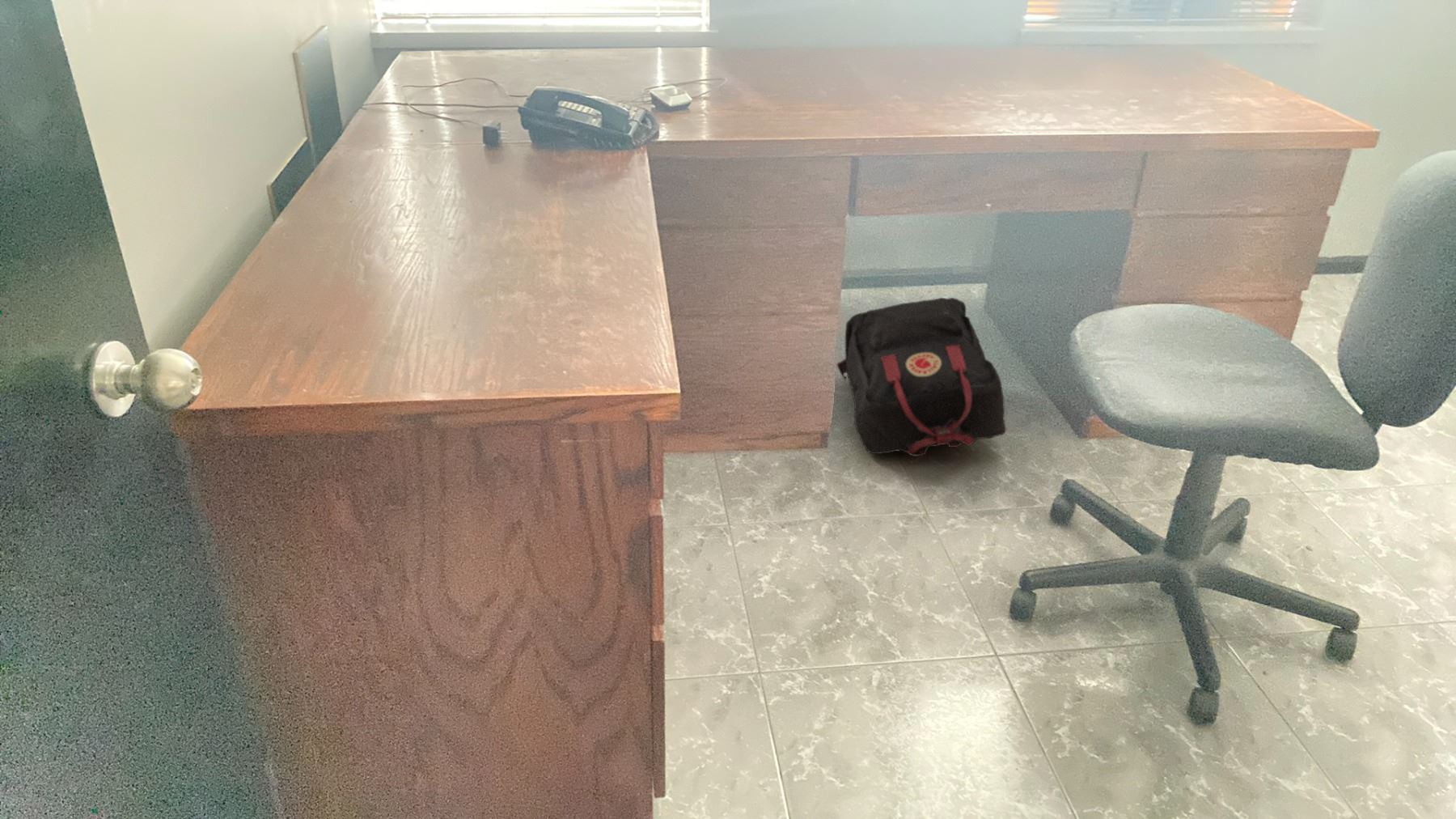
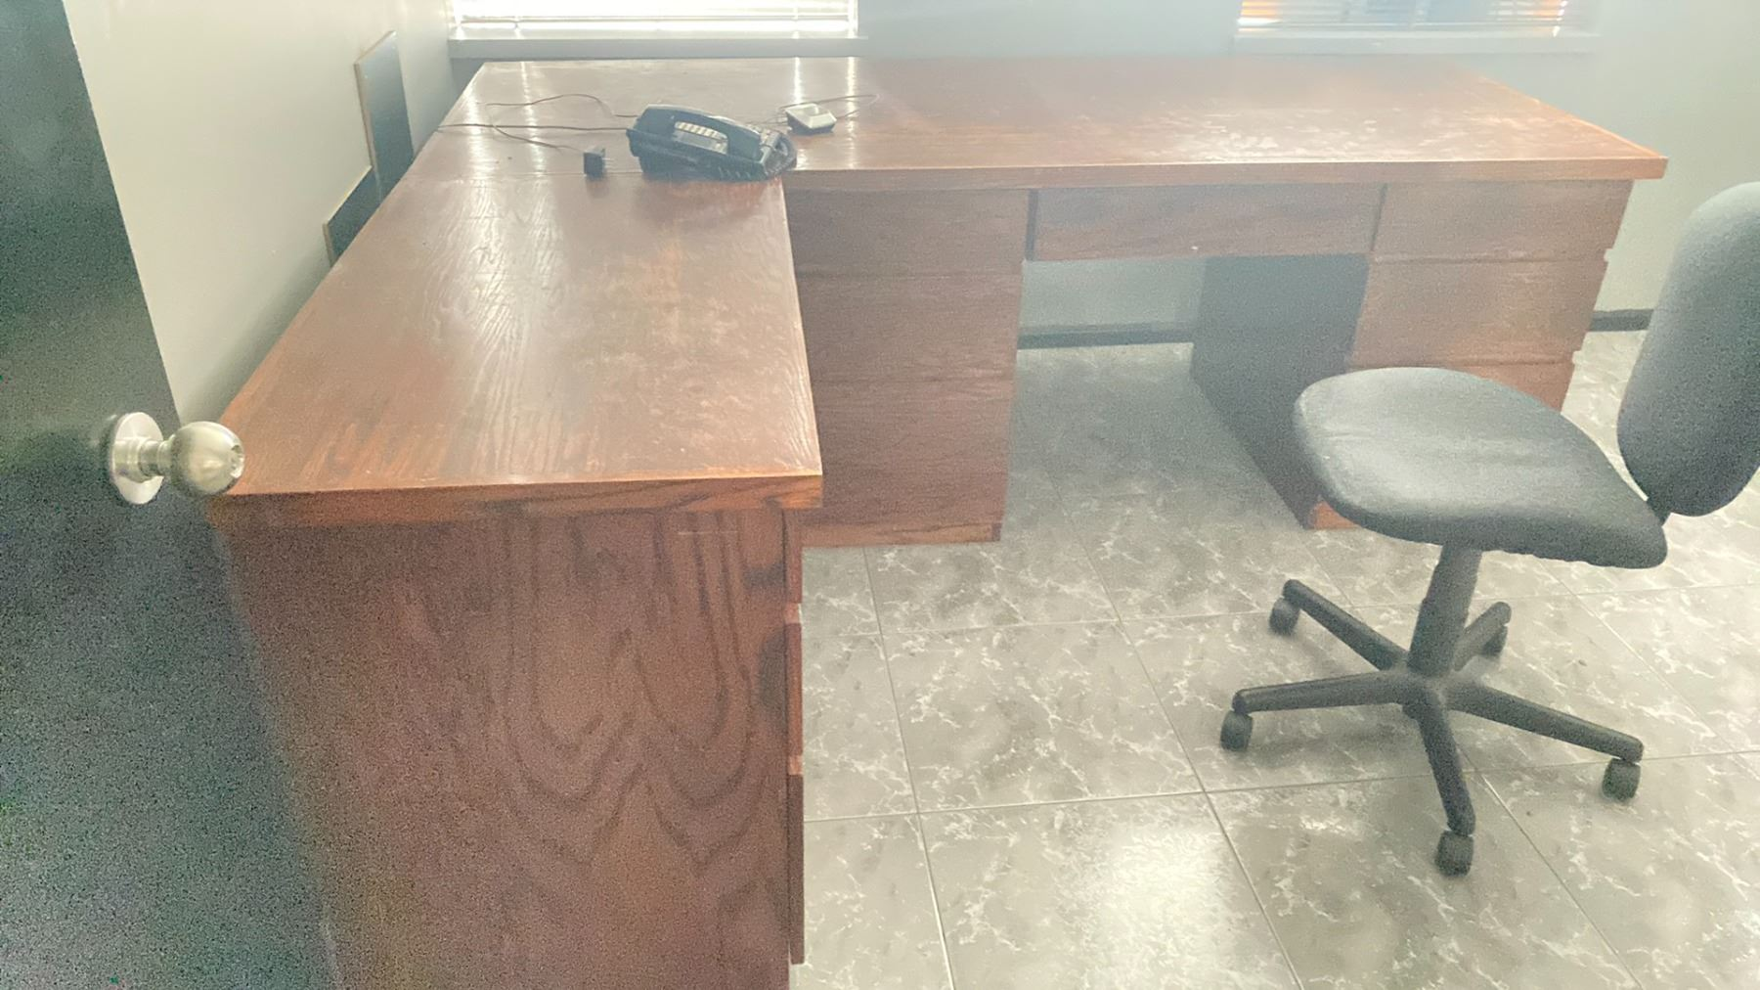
- backpack [836,297,1007,457]
